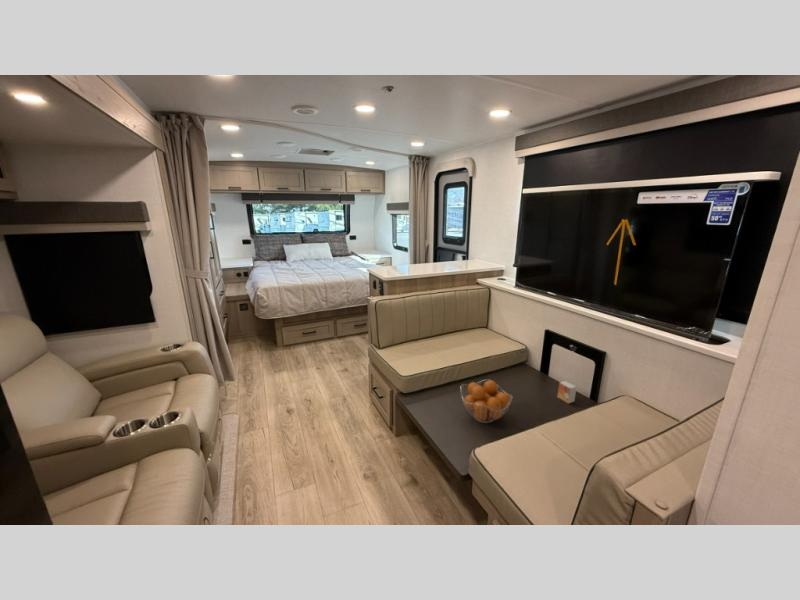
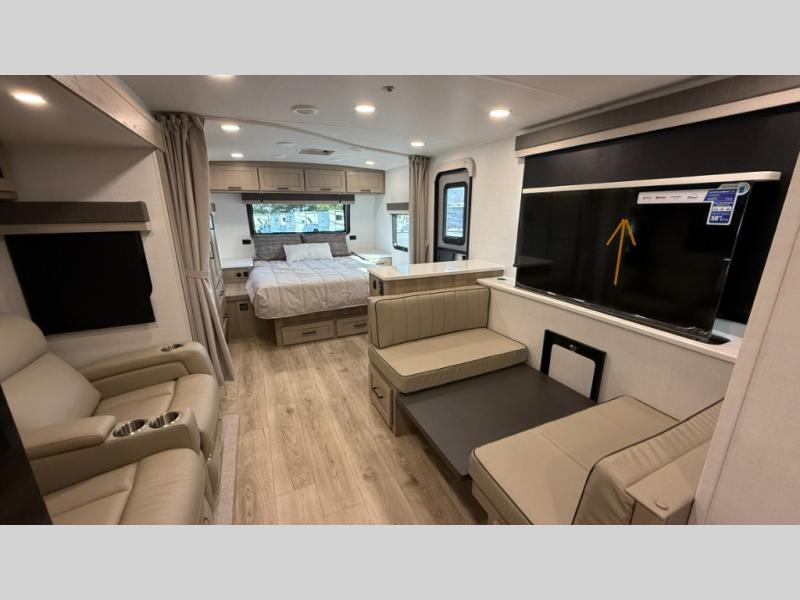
- small box [556,380,578,404]
- fruit basket [459,378,513,424]
